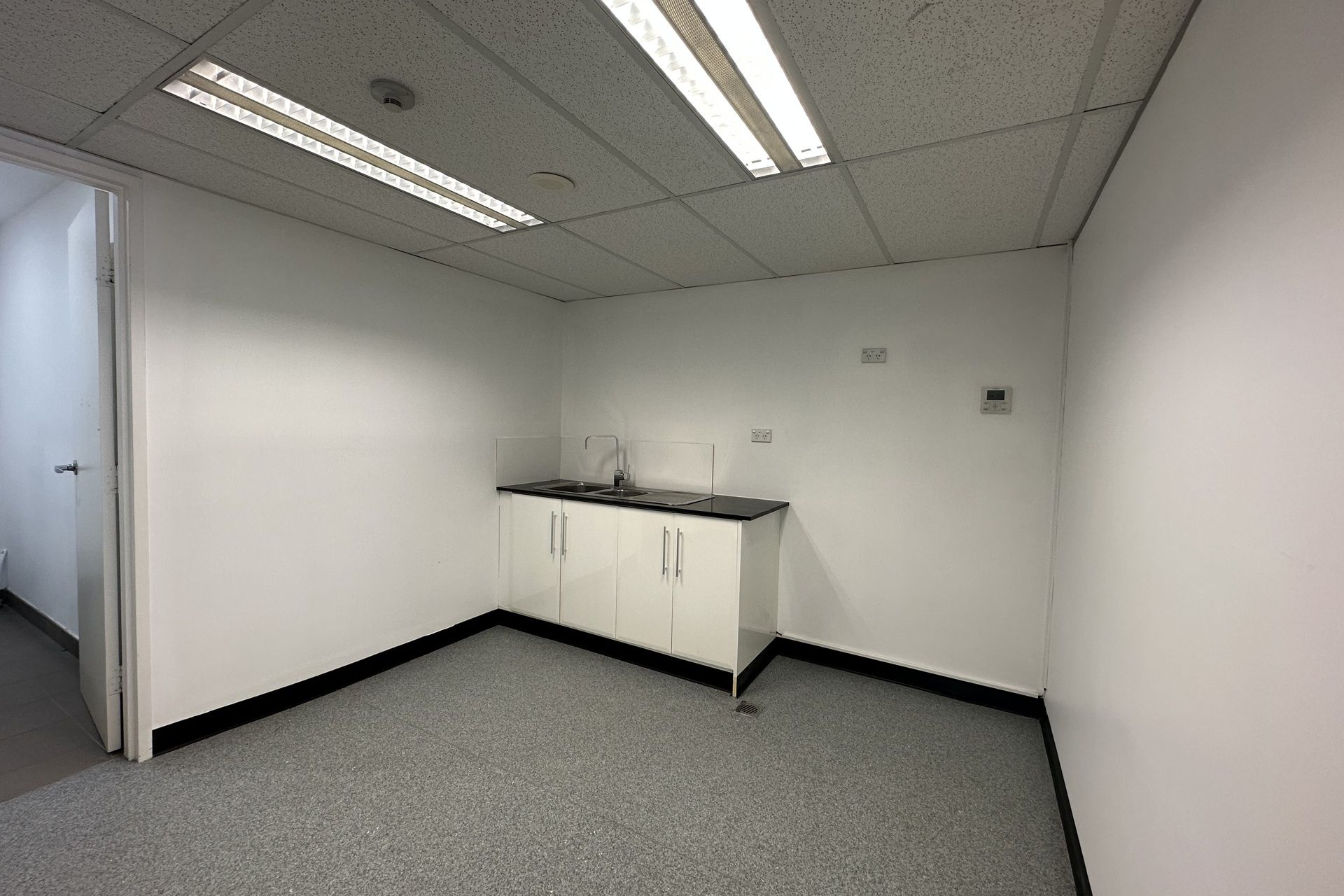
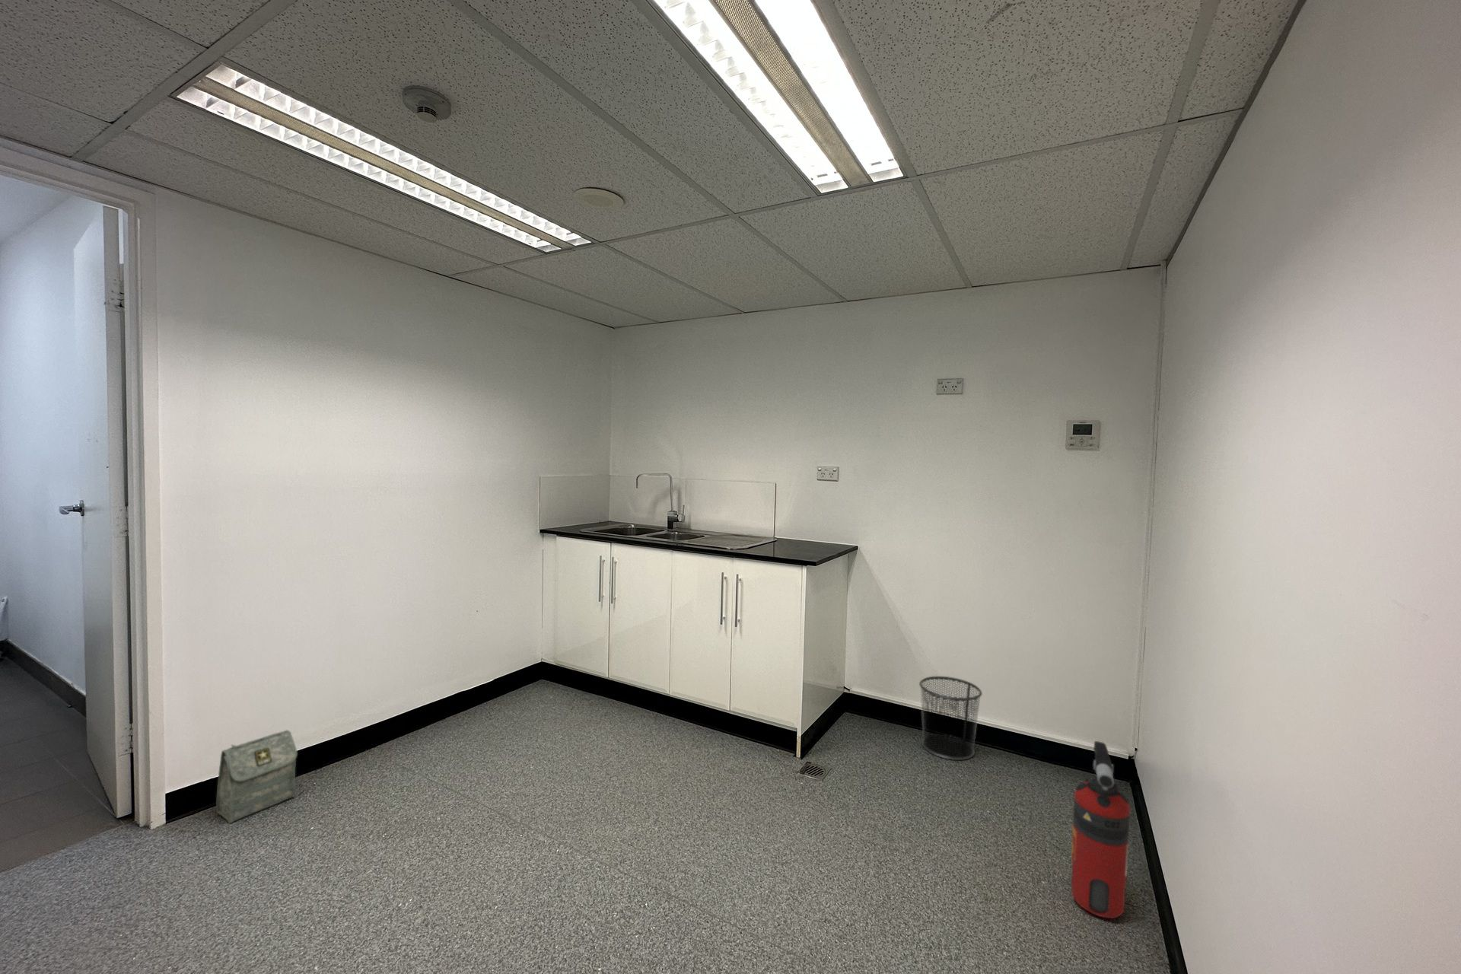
+ waste bin [919,676,983,761]
+ fire extinguisher [1071,740,1131,920]
+ bag [215,729,298,824]
